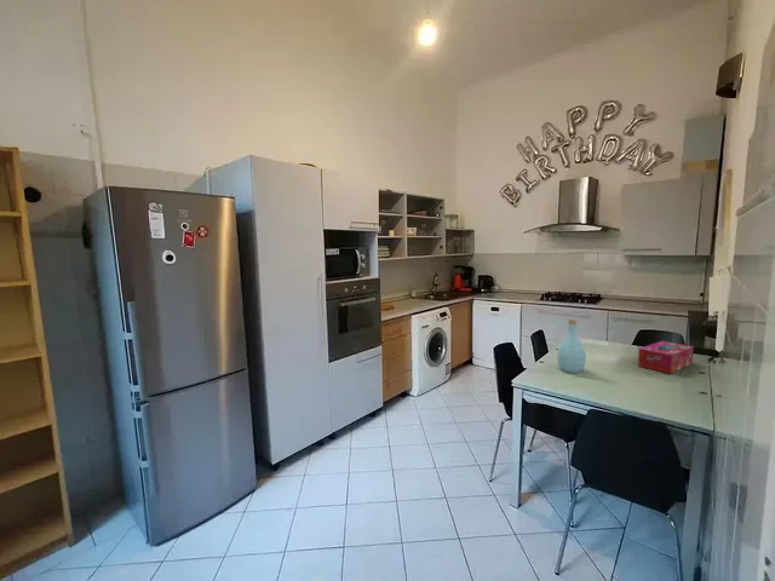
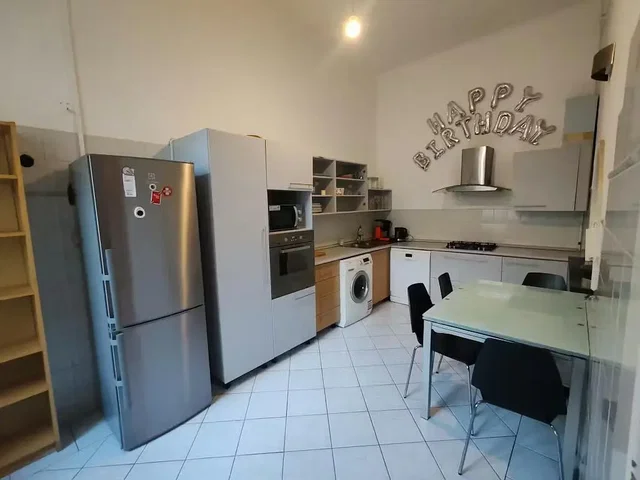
- tissue box [637,340,695,375]
- bottle [556,317,587,374]
